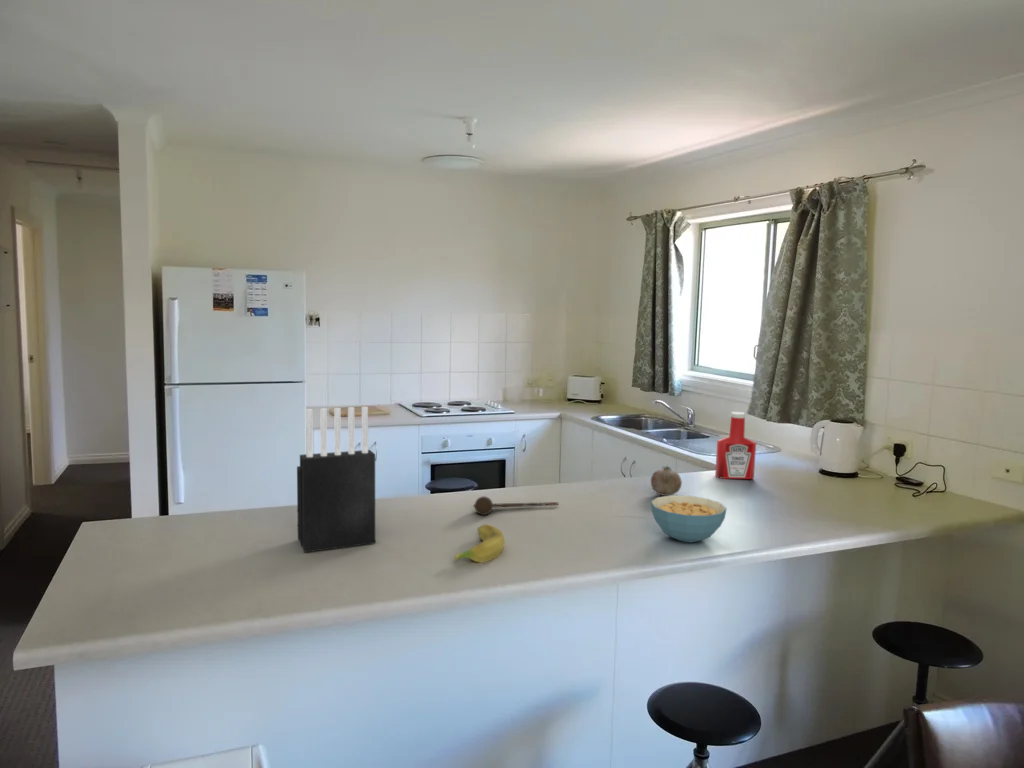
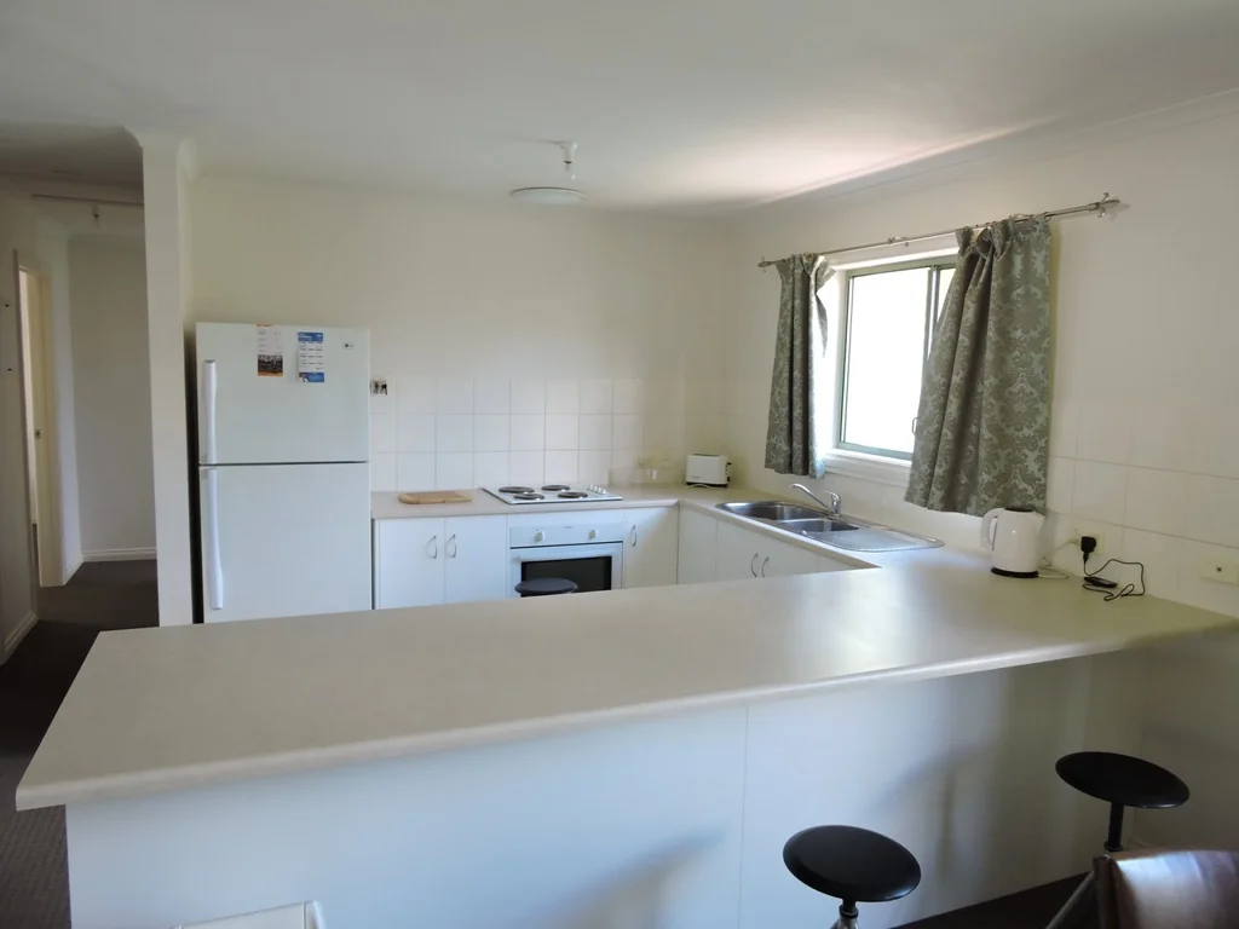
- banana [453,524,506,563]
- knife block [296,406,376,553]
- cereal bowl [650,494,728,544]
- soap bottle [714,411,757,480]
- spoon [473,495,560,516]
- fruit [650,464,683,496]
